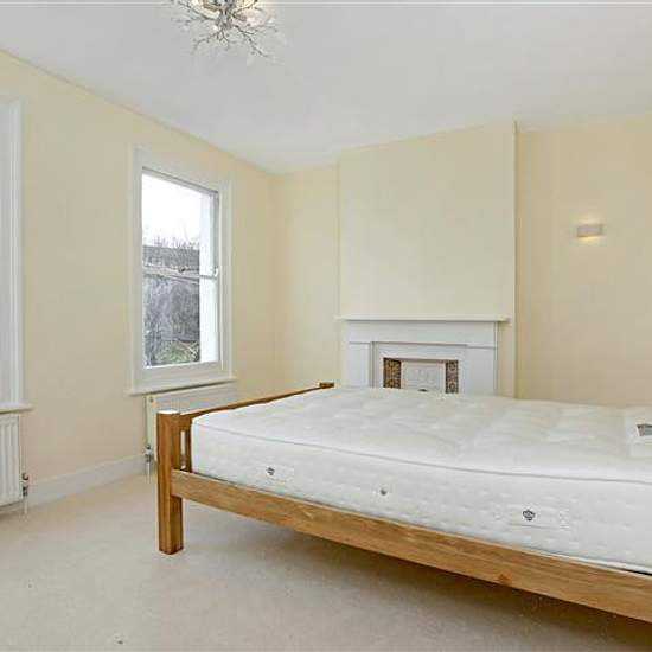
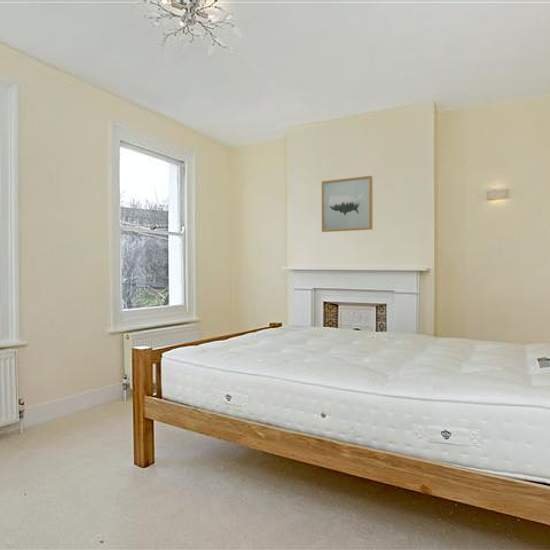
+ wall art [321,175,374,233]
